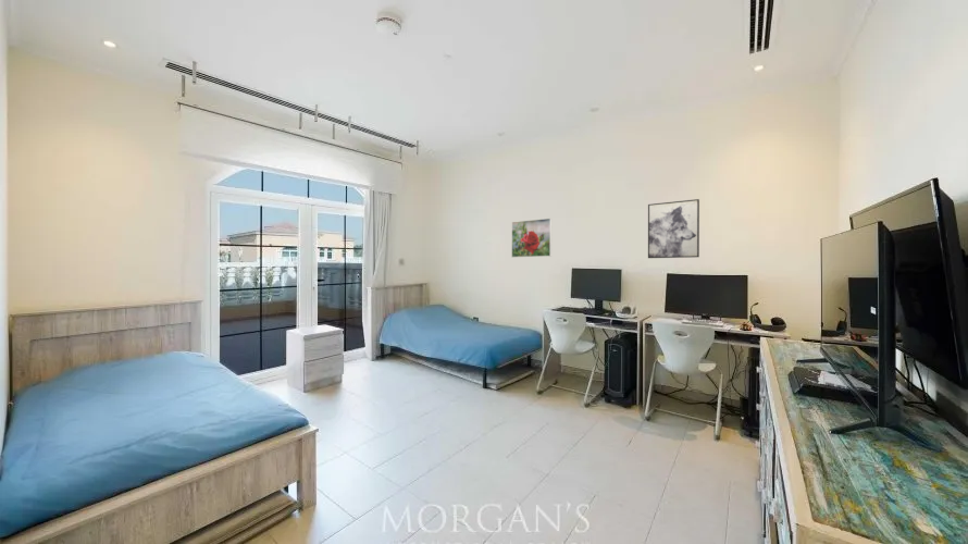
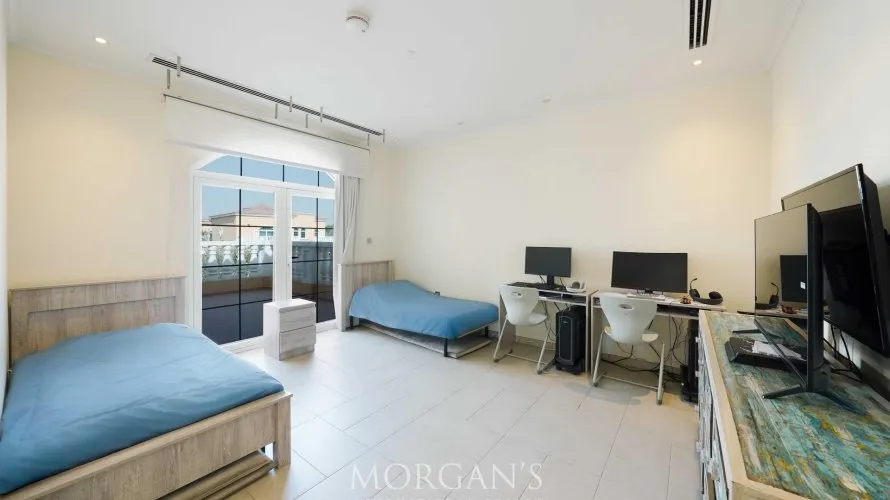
- wall art [647,198,700,259]
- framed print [510,218,553,258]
